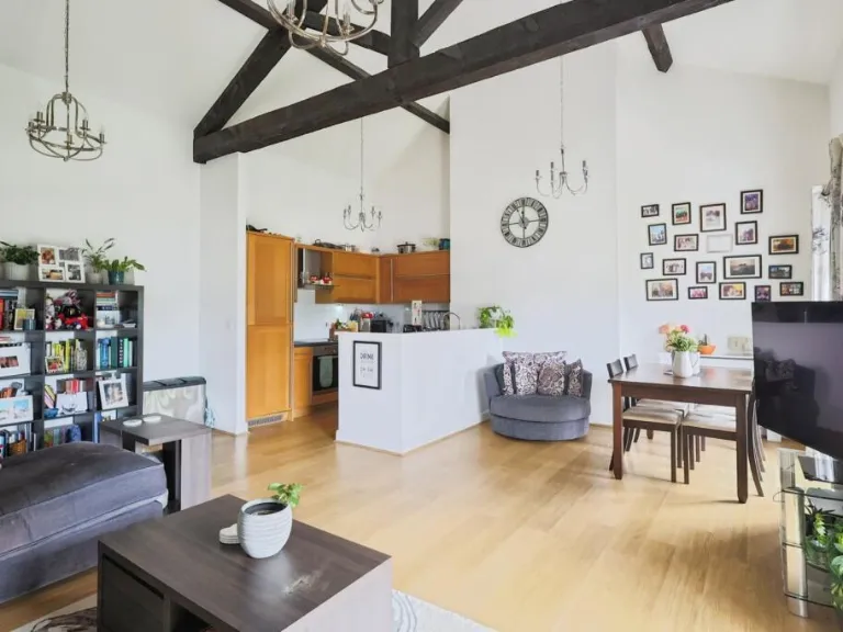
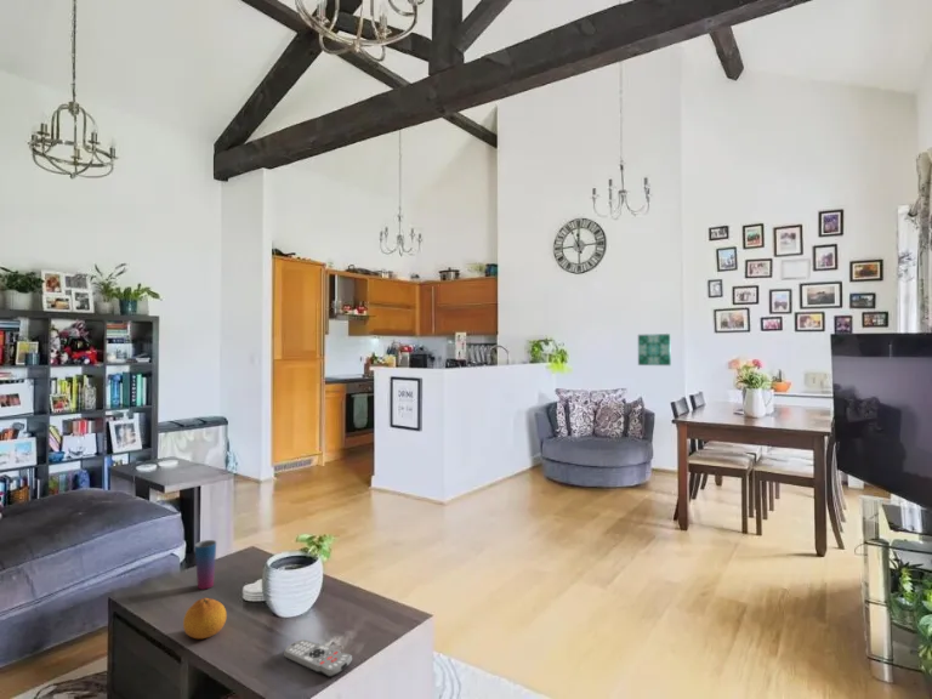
+ remote control [283,638,353,678]
+ fruit [182,597,228,640]
+ wall art [637,333,672,366]
+ cup [194,539,217,591]
